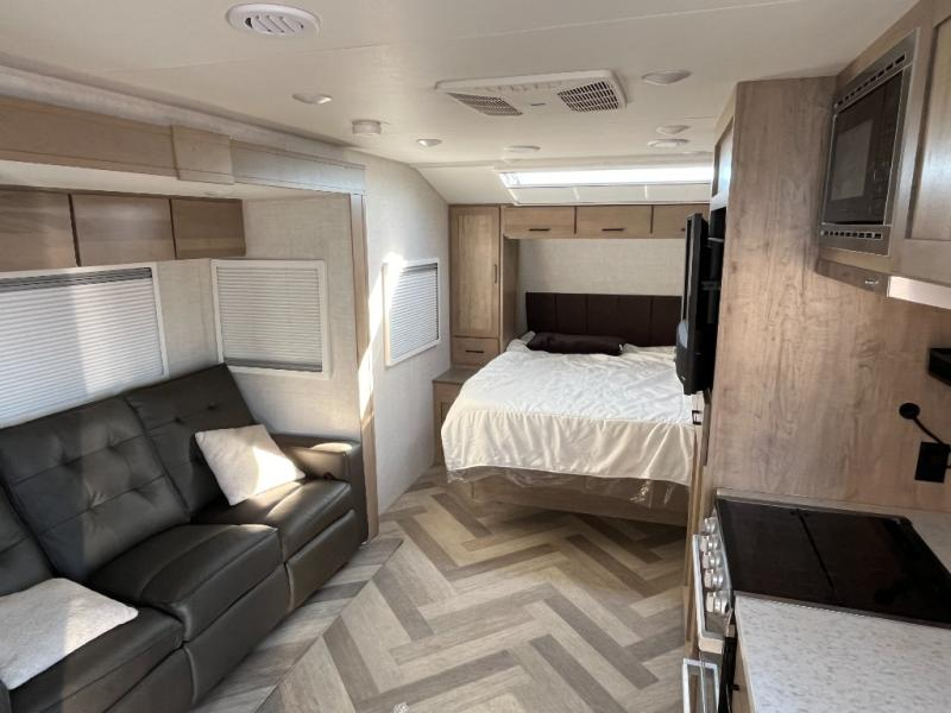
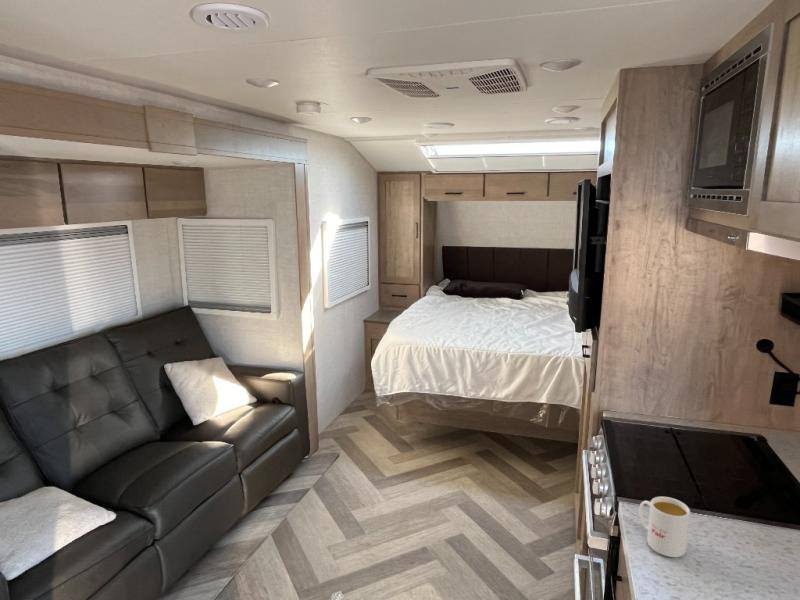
+ mug [638,496,691,558]
